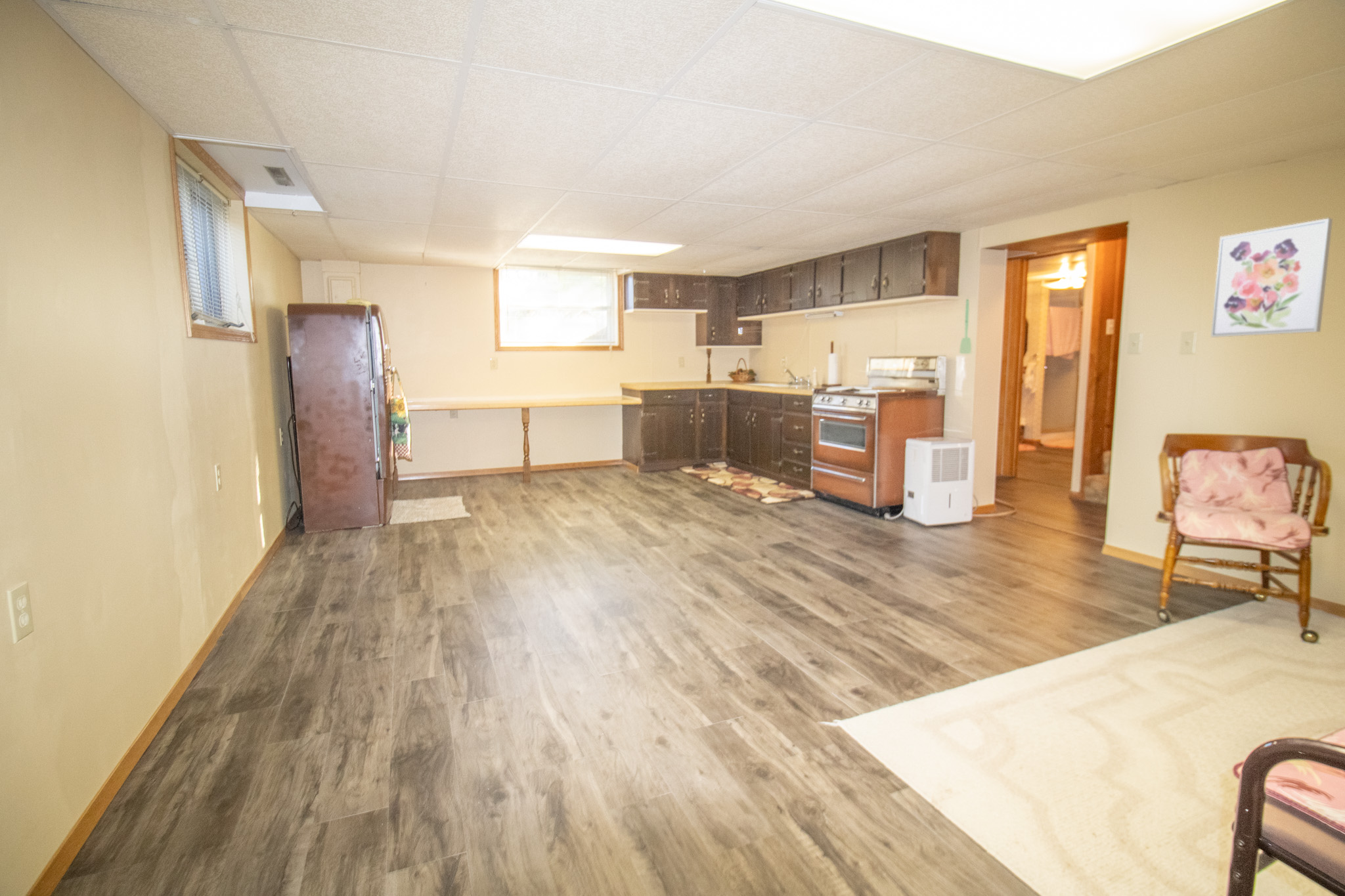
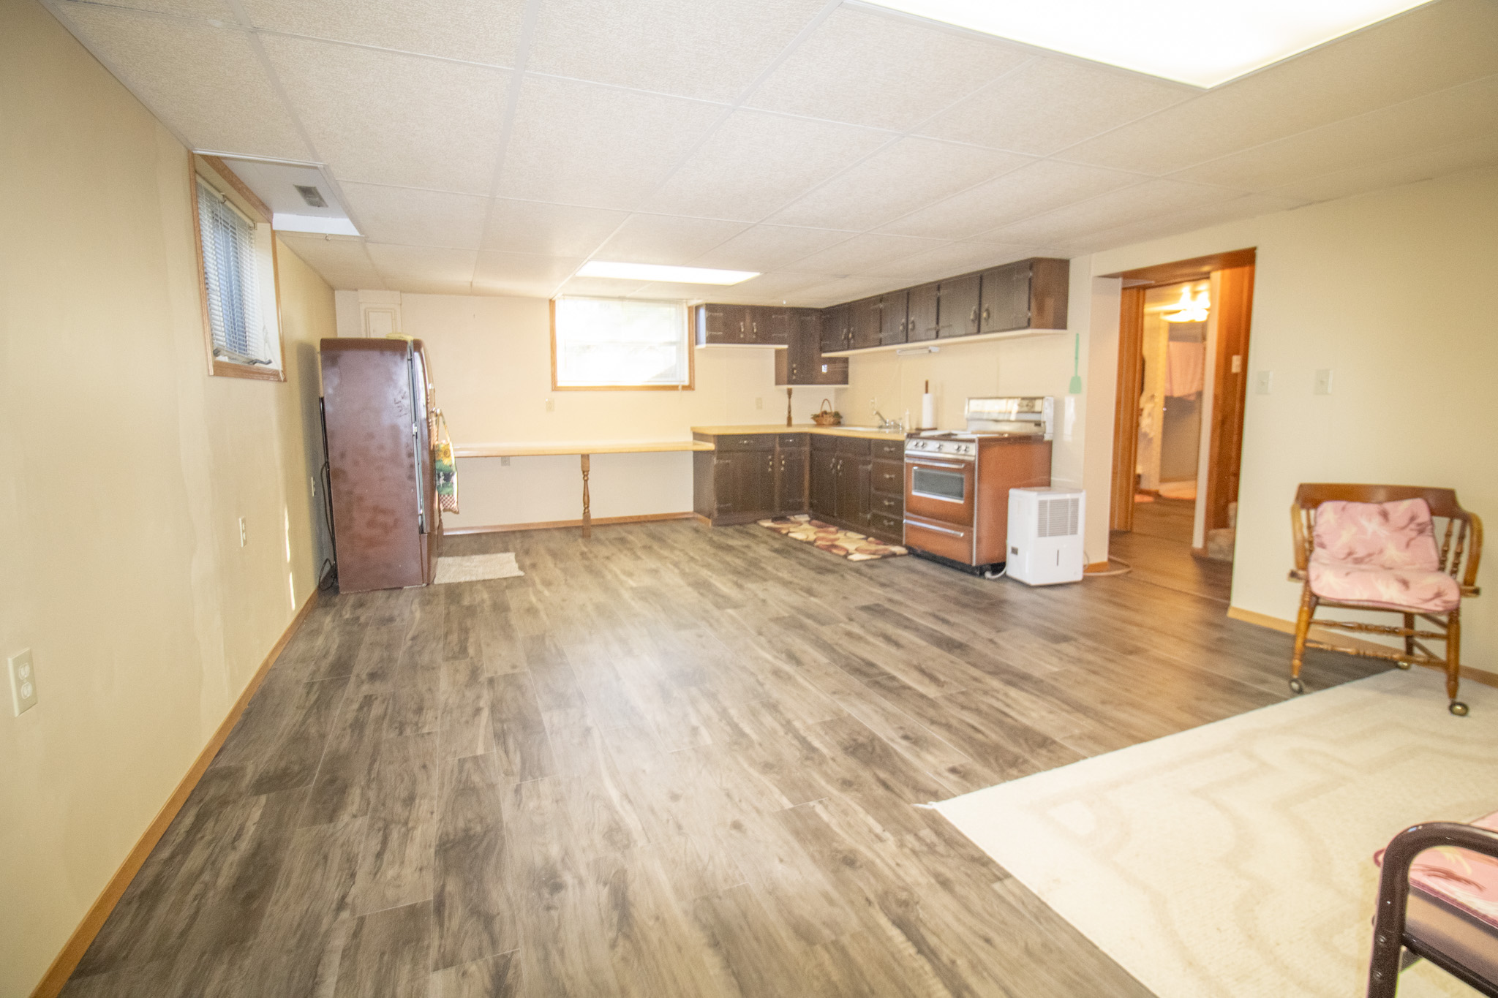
- wall art [1210,217,1333,338]
